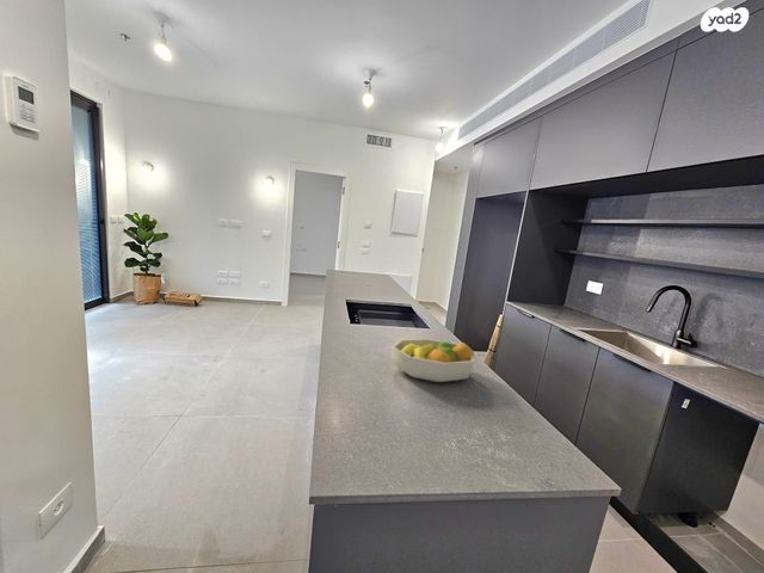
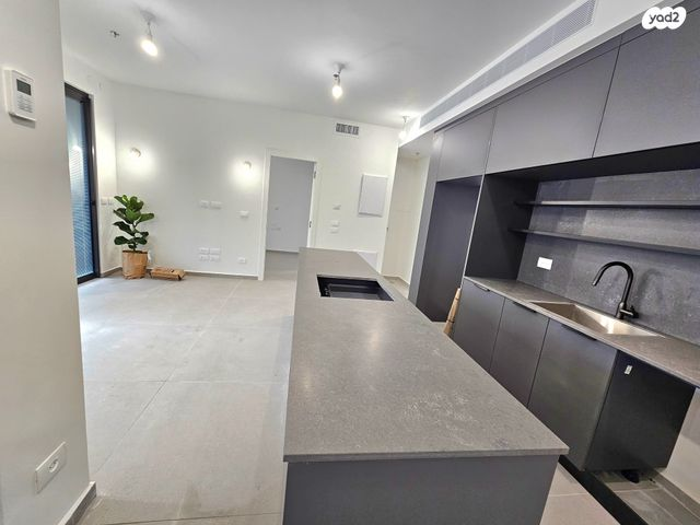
- fruit bowl [390,338,478,383]
